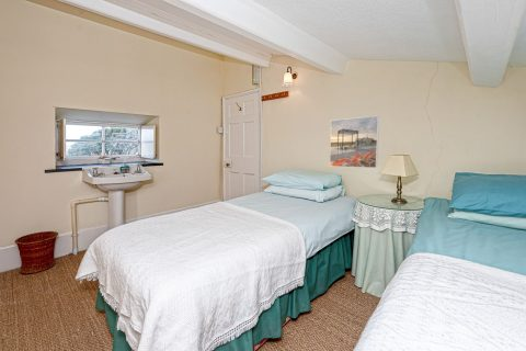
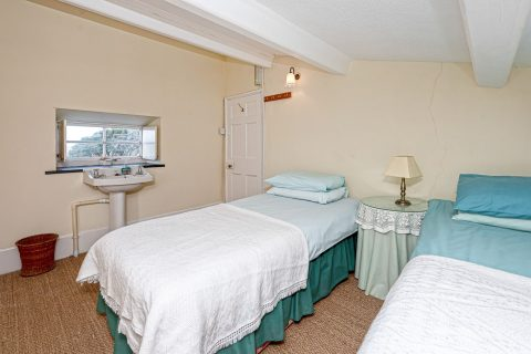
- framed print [329,115,380,169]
